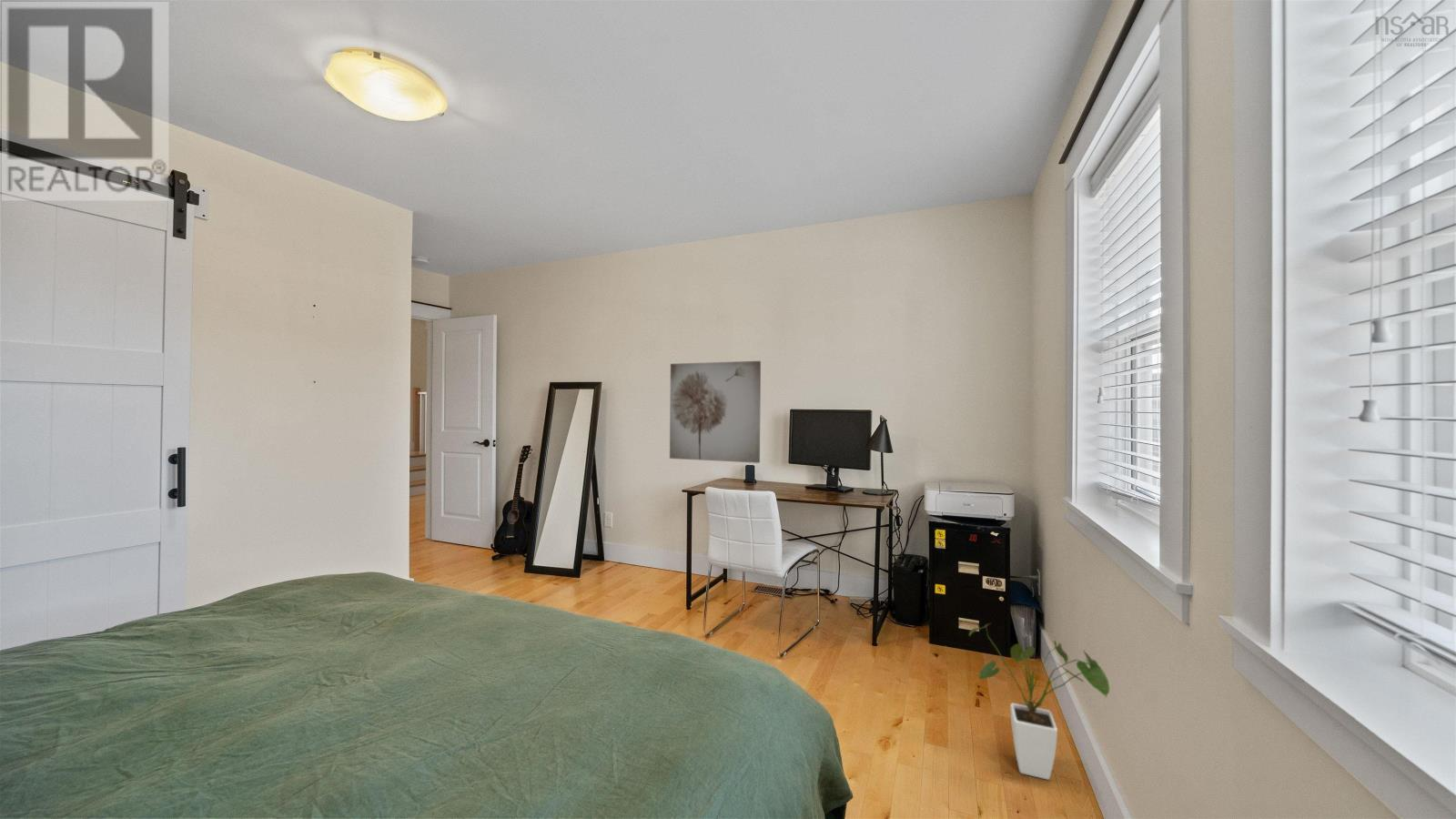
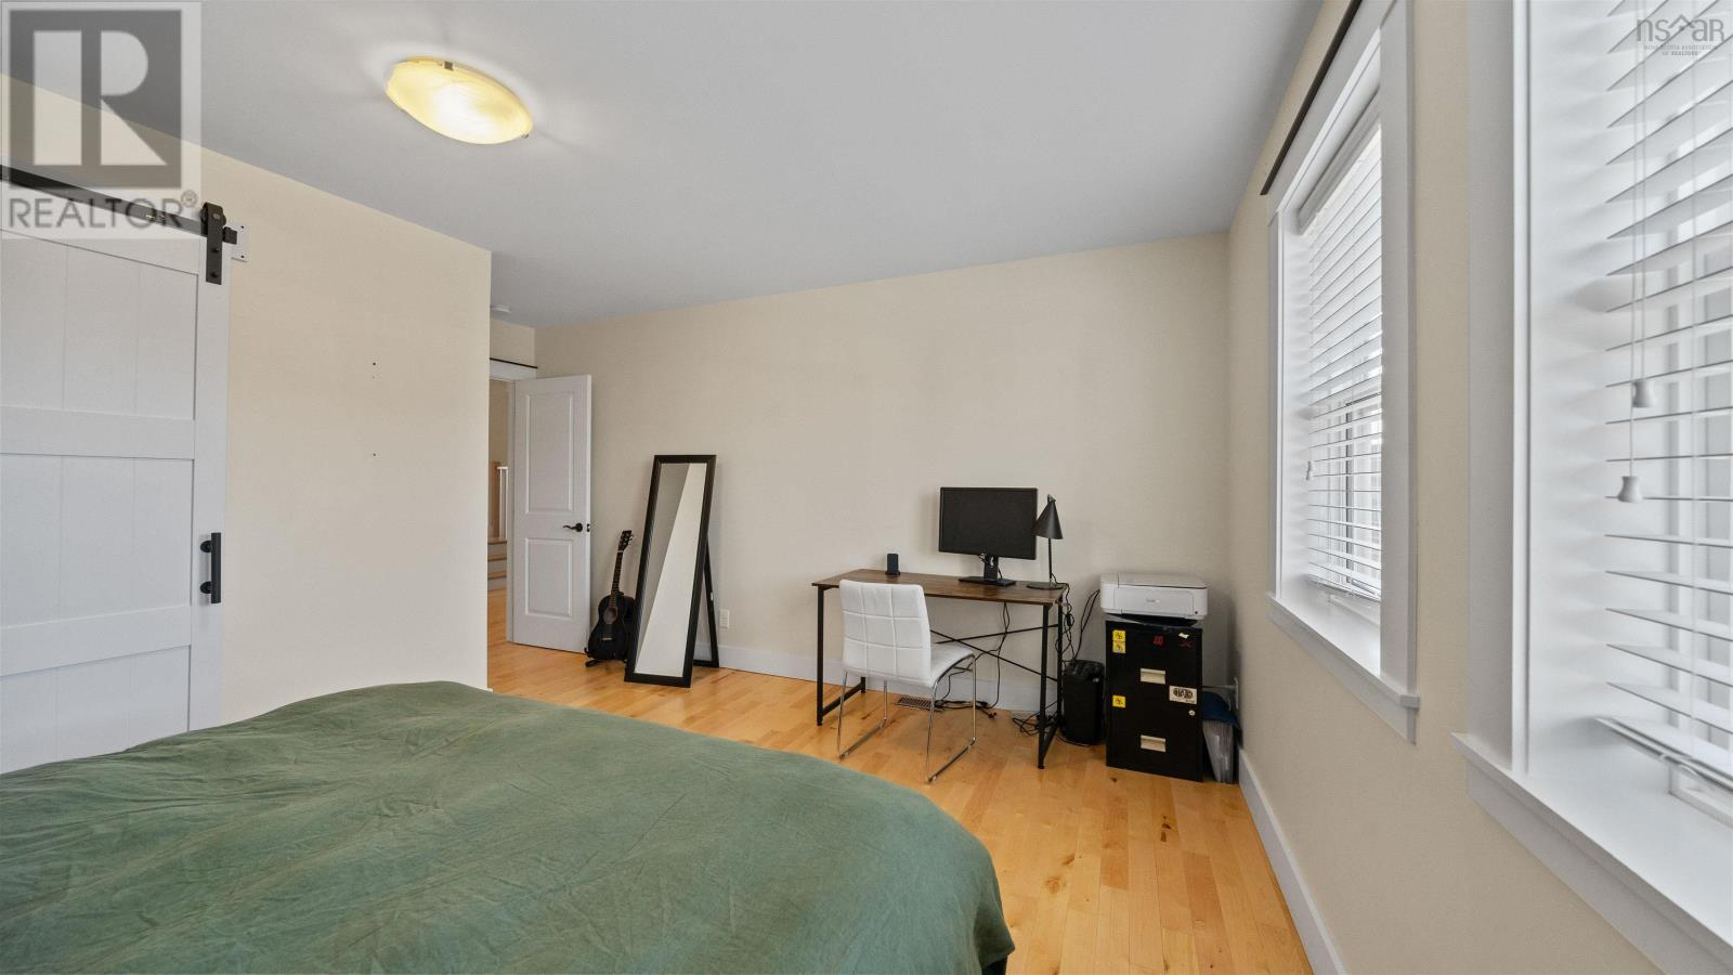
- house plant [968,622,1111,781]
- wall art [669,360,762,464]
